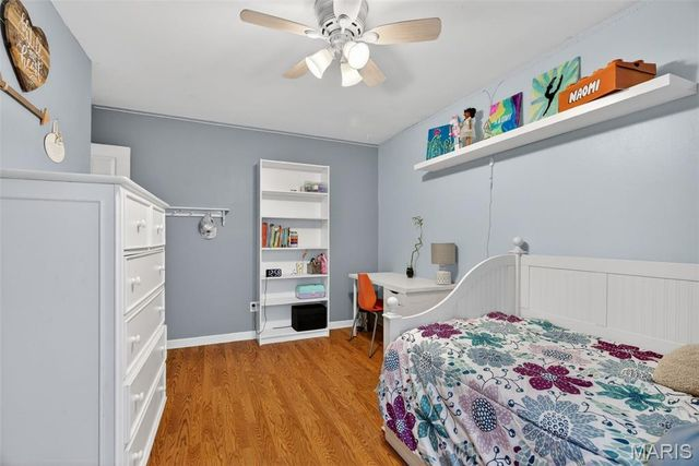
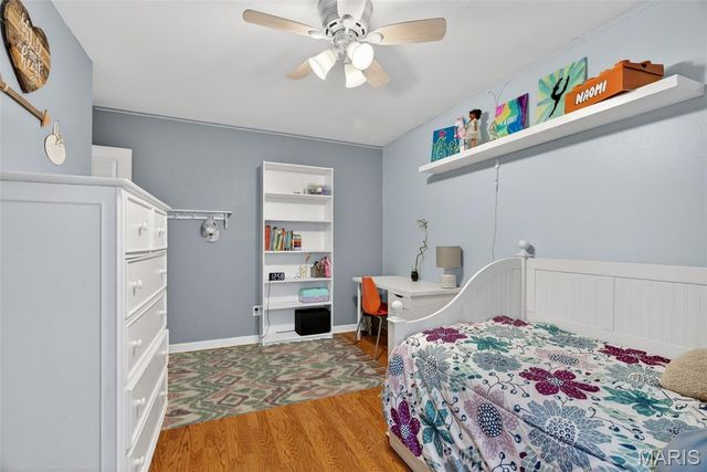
+ rug [159,333,388,432]
